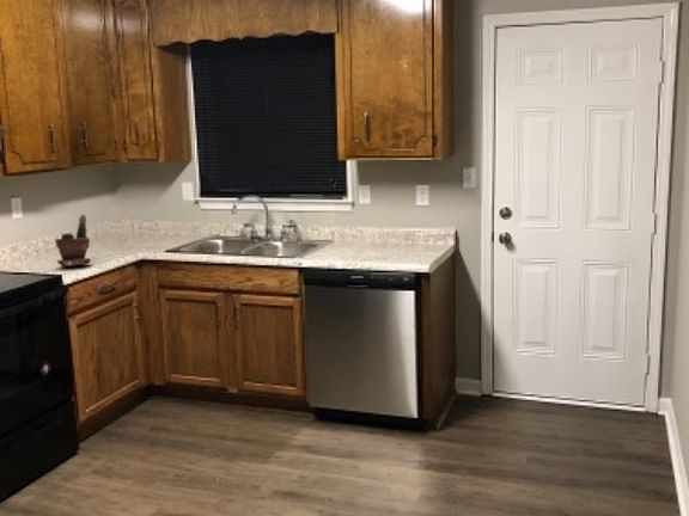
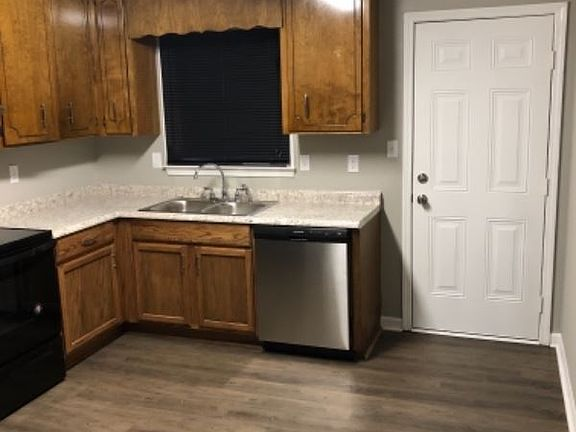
- potted plant [54,213,92,268]
